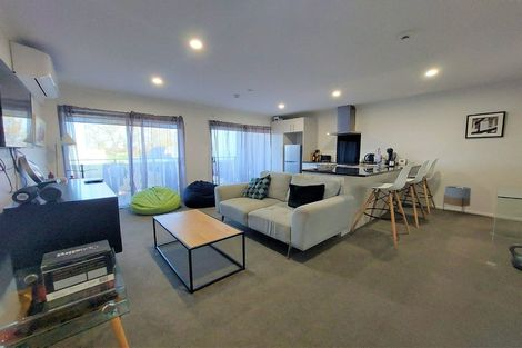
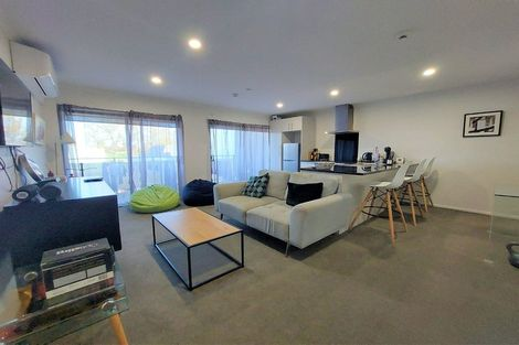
- planter [442,185,472,217]
